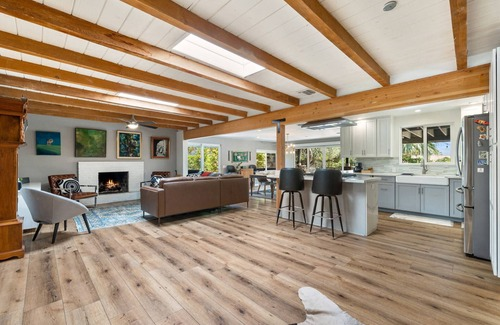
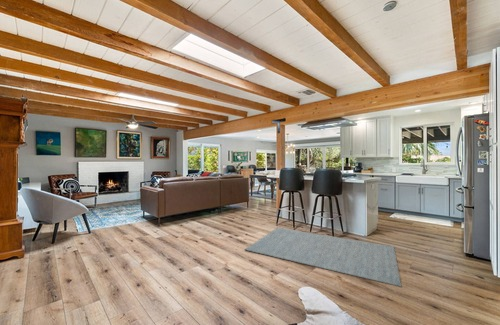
+ rug [244,227,402,288]
